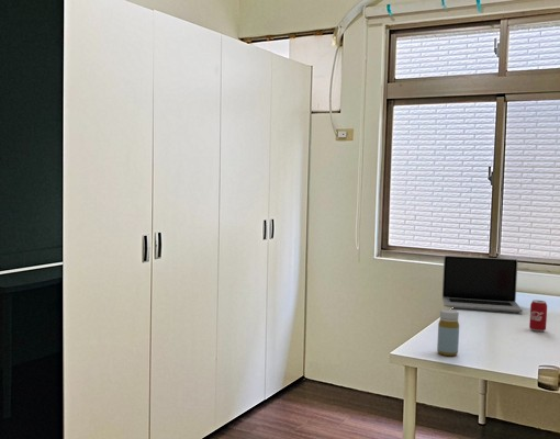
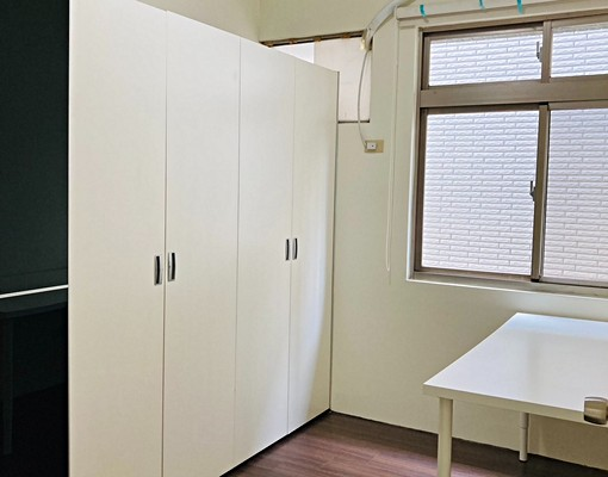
- bottle [436,308,460,357]
- laptop [441,255,524,313]
- beverage can [528,299,548,333]
